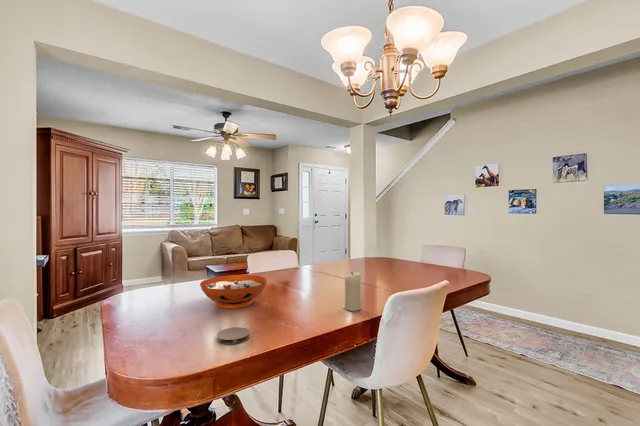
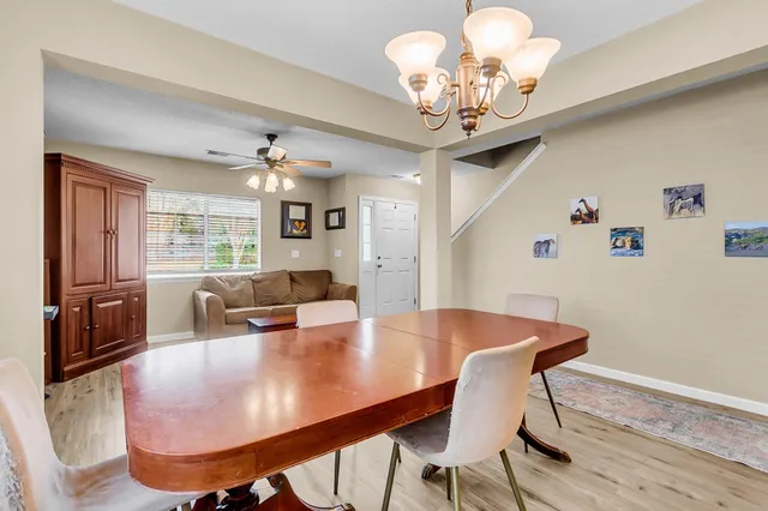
- coaster [216,326,251,345]
- candle [341,271,362,312]
- decorative bowl [199,274,268,309]
